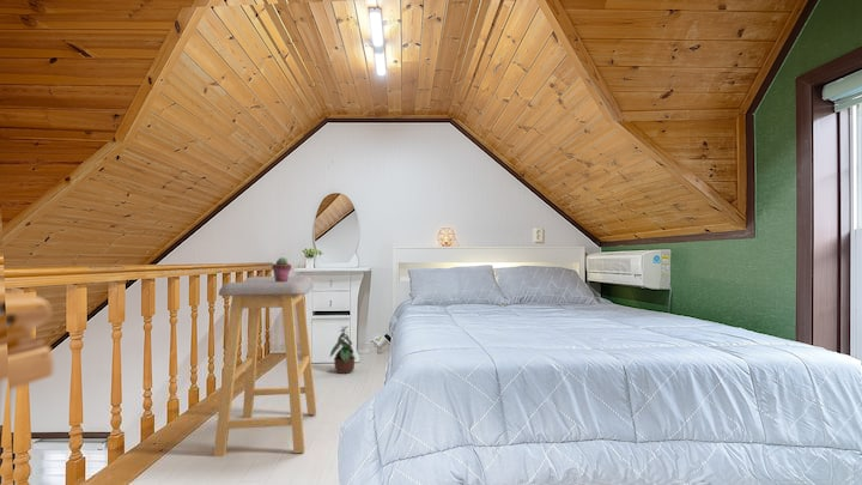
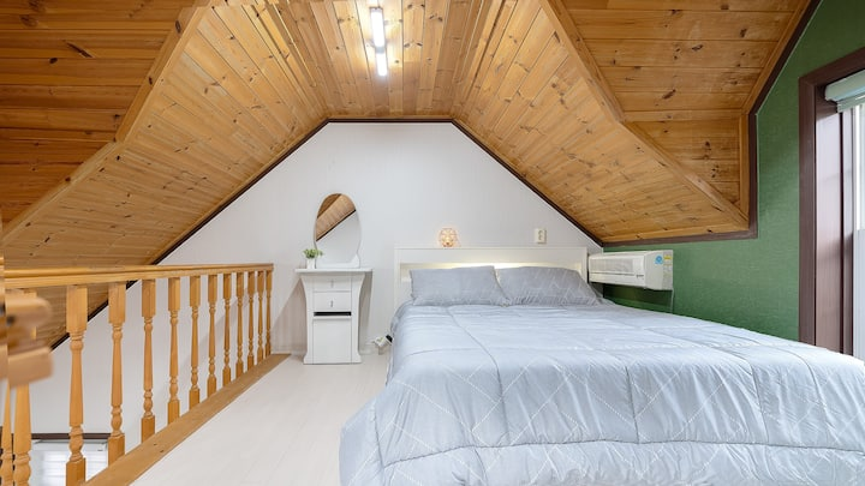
- potted plant [329,325,357,375]
- potted succulent [271,256,292,281]
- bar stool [212,275,317,457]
